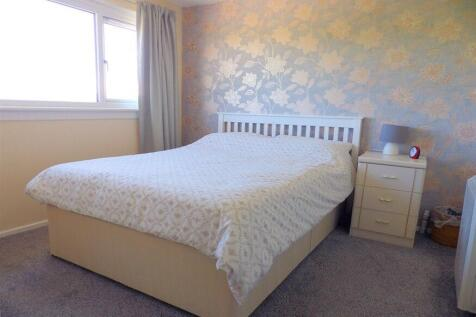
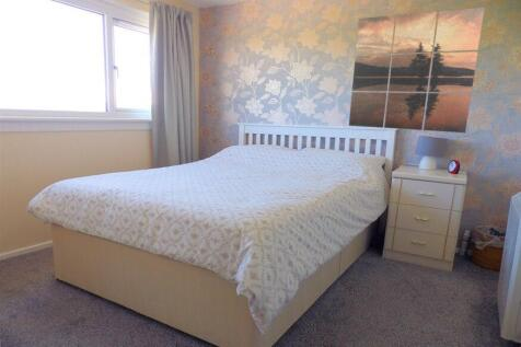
+ wall art [348,7,486,134]
